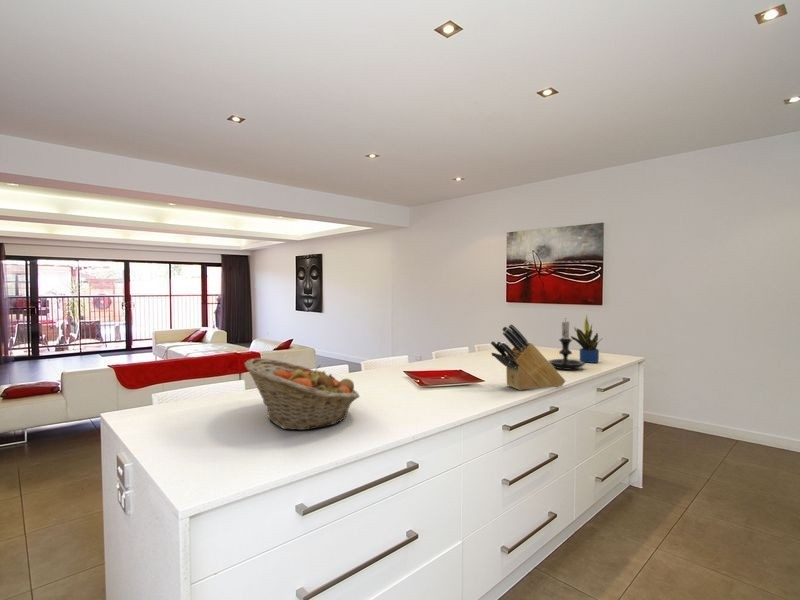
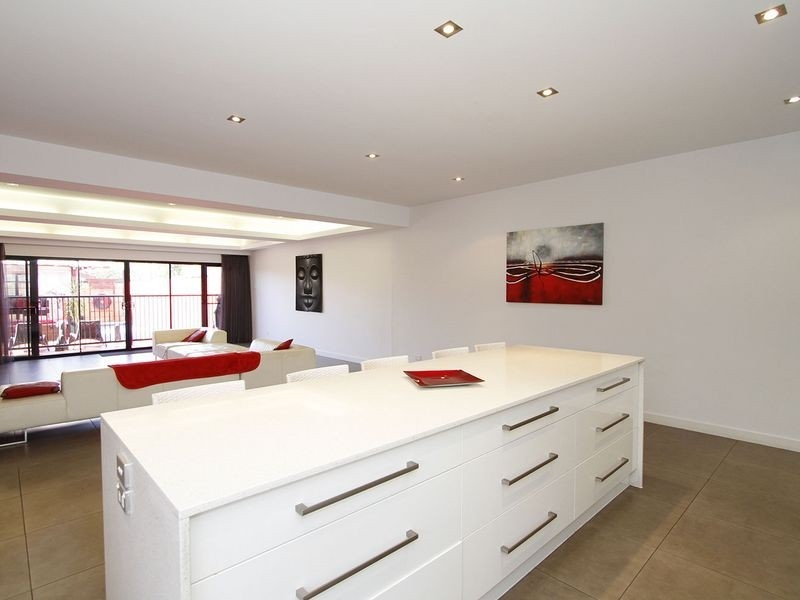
- candle holder [547,318,586,371]
- knife block [490,323,566,391]
- fruit basket [243,357,361,431]
- potted plant [570,314,604,364]
